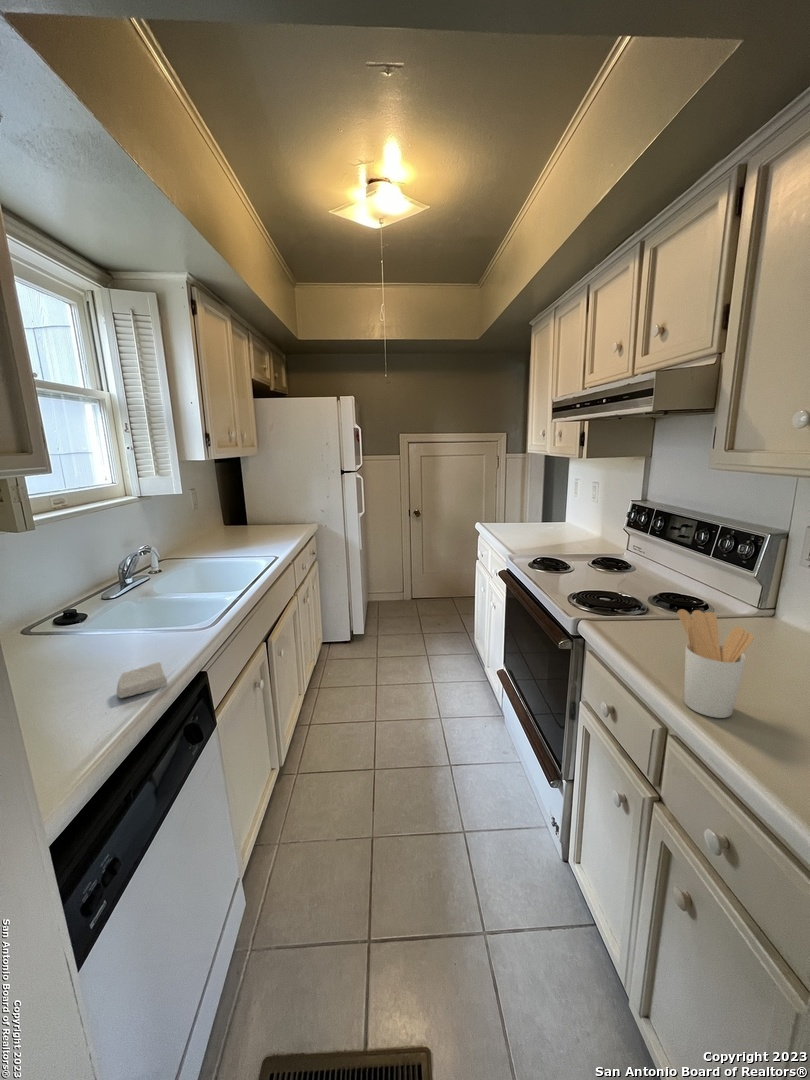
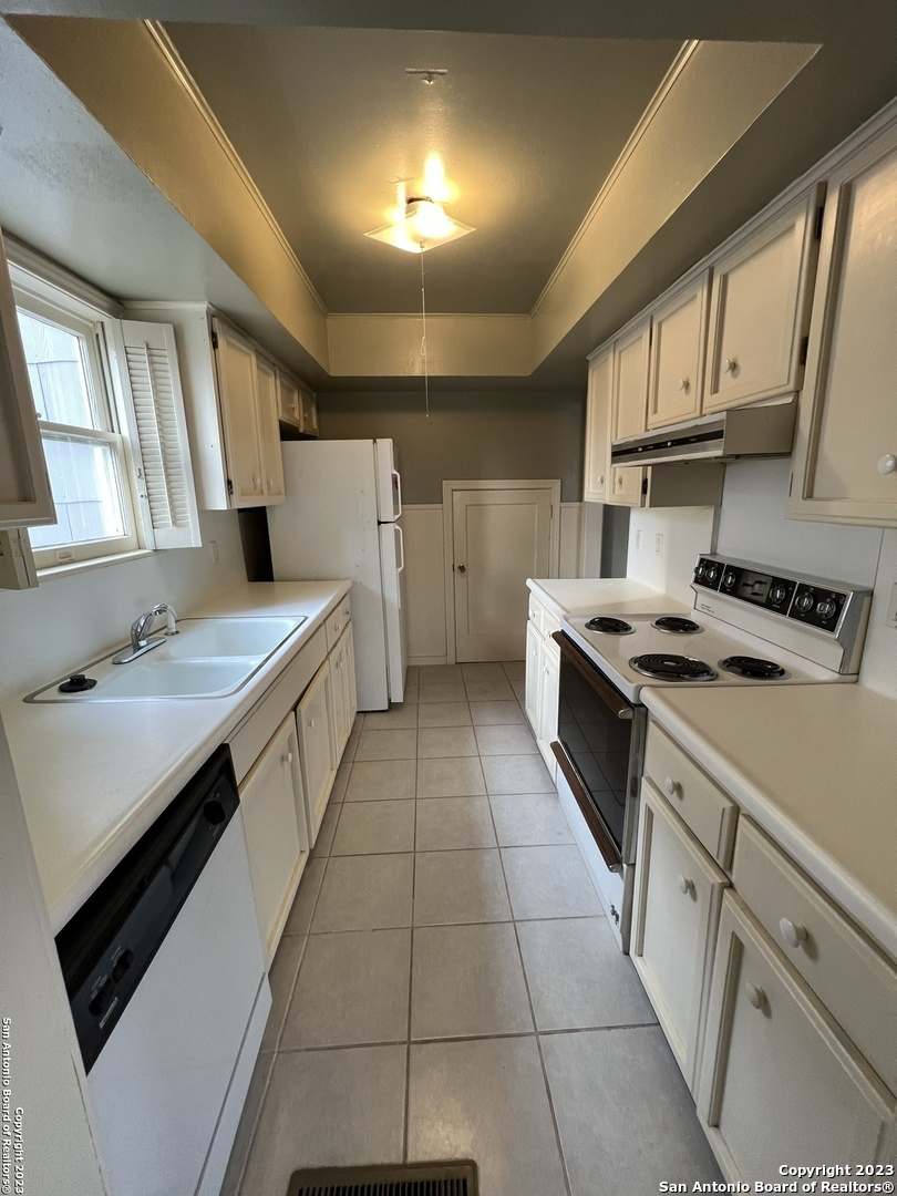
- soap bar [115,661,168,699]
- utensil holder [676,608,755,719]
